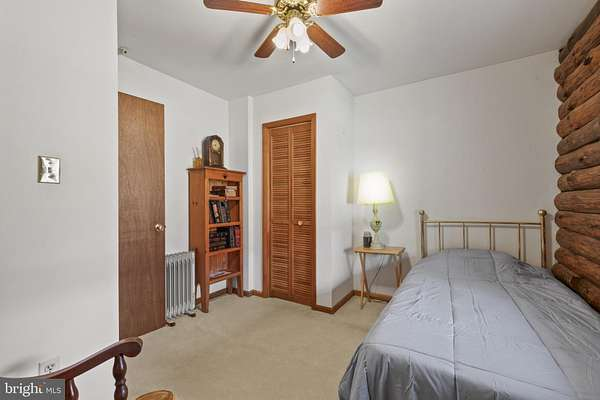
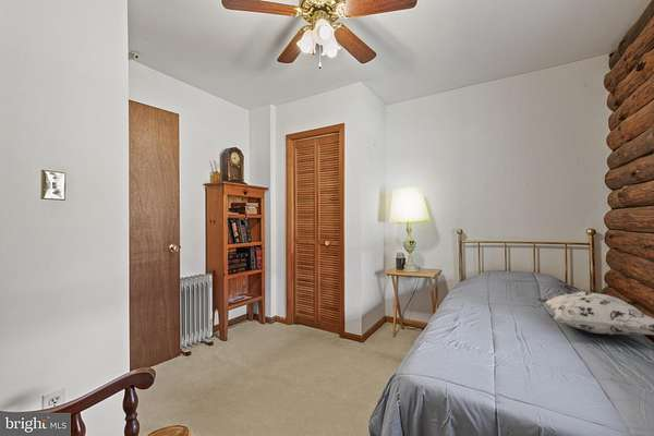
+ decorative pillow [536,291,654,336]
